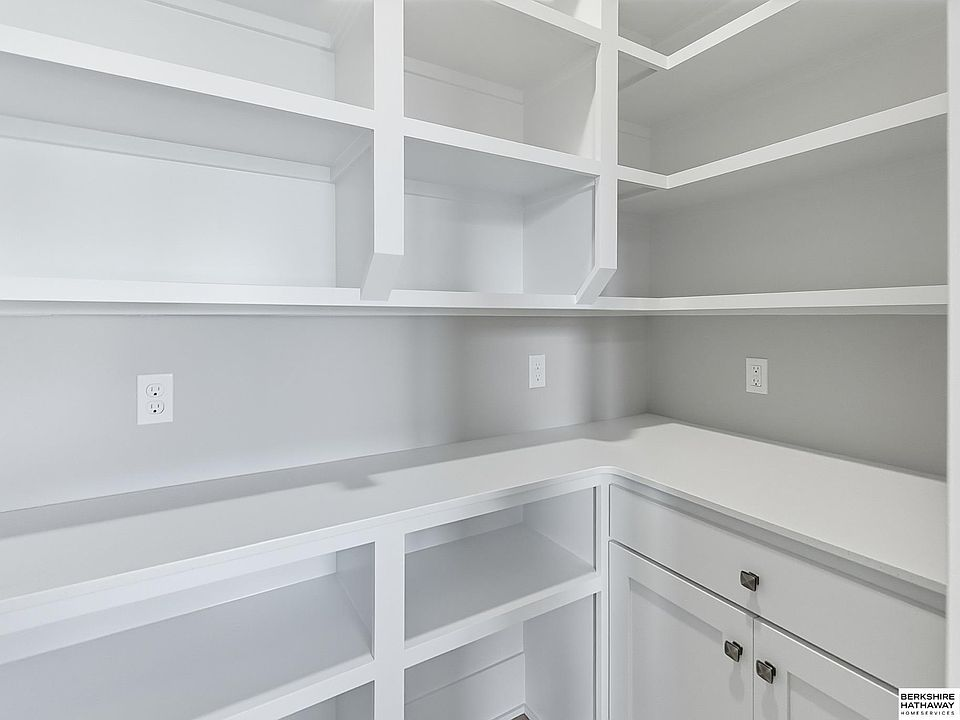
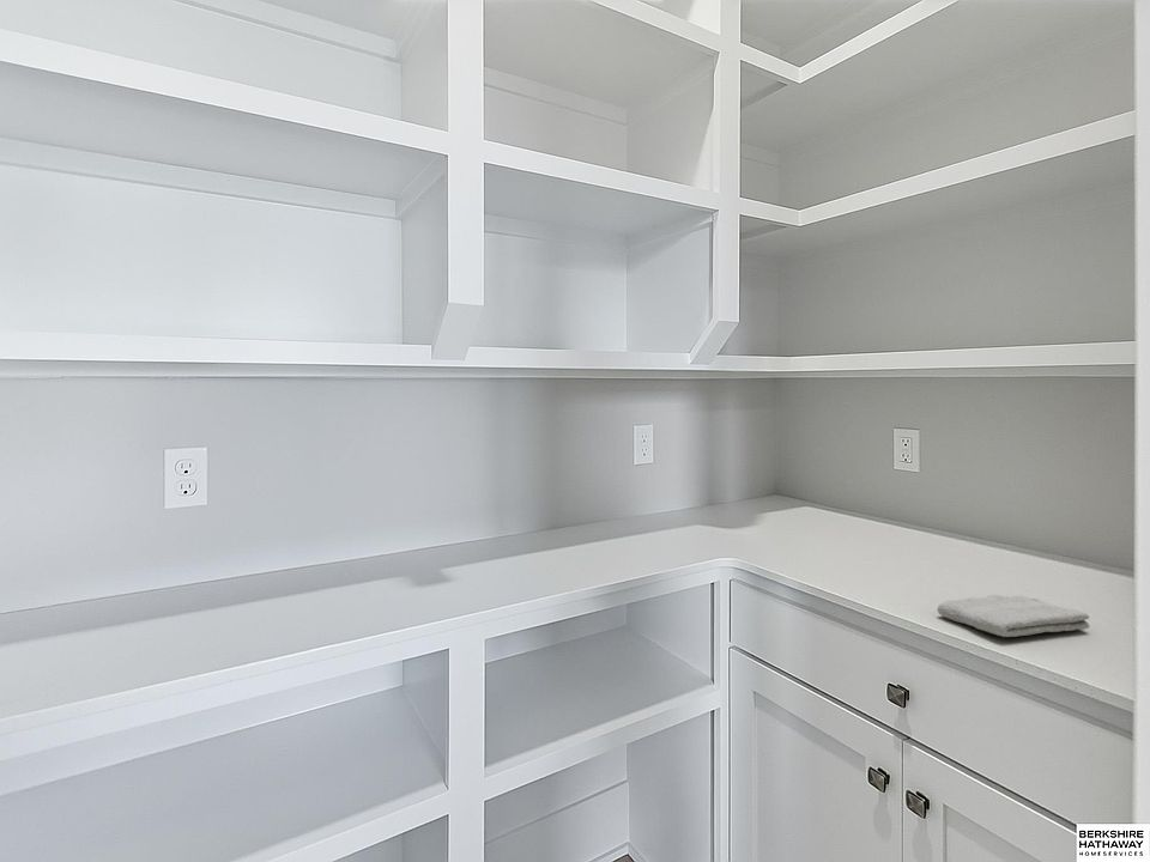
+ washcloth [937,594,1090,638]
